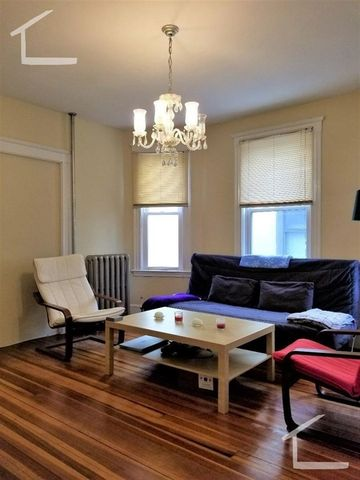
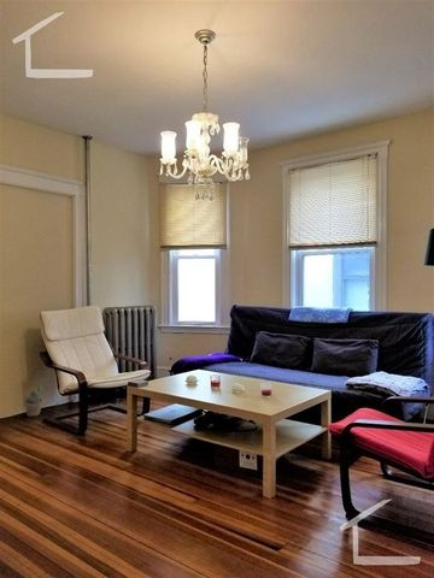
+ decorative plant [23,385,45,418]
